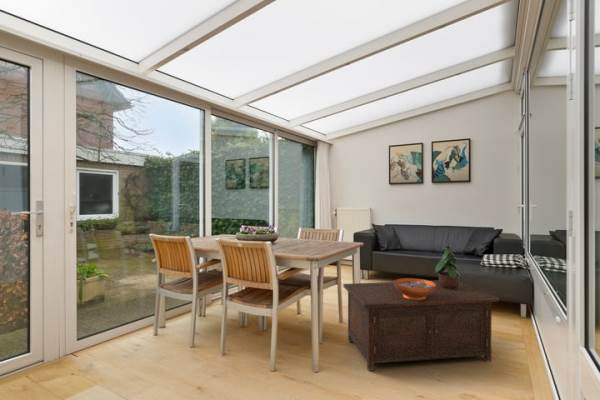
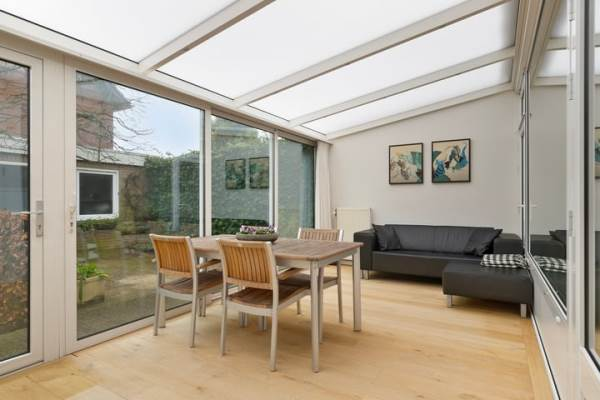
- potted plant [434,242,461,289]
- decorative bowl [393,277,436,300]
- cabinet [342,279,500,372]
